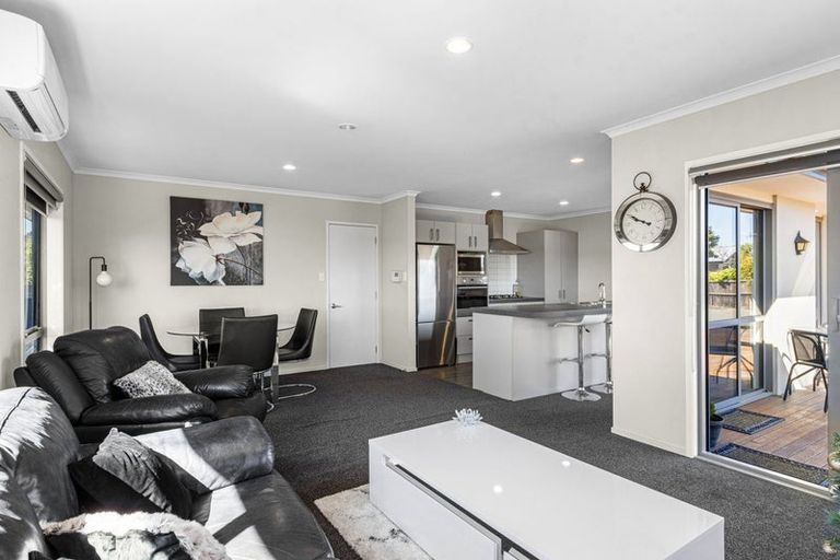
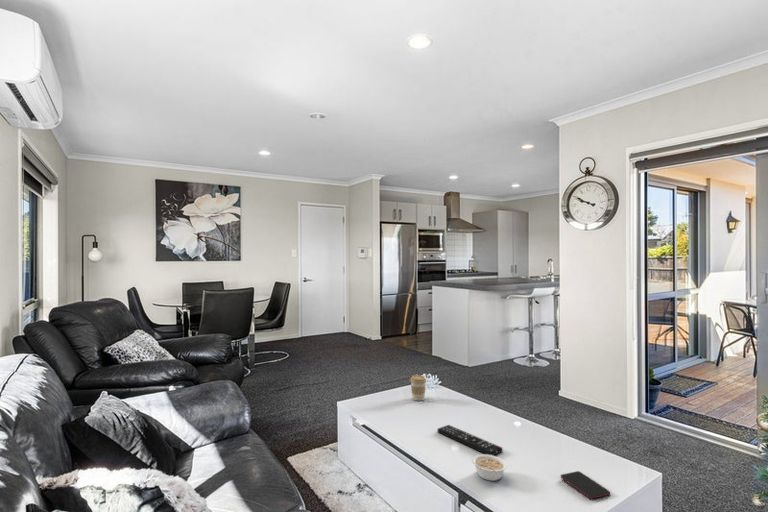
+ remote control [437,424,503,456]
+ coffee cup [409,374,427,402]
+ smartphone [560,470,611,500]
+ legume [471,453,508,482]
